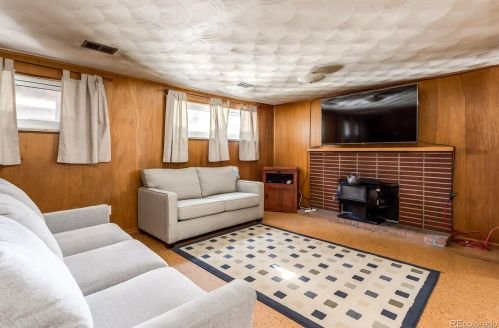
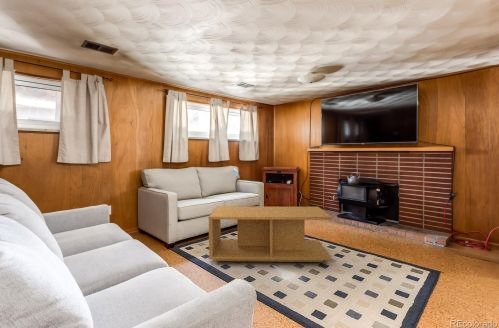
+ coffee table [208,205,332,263]
